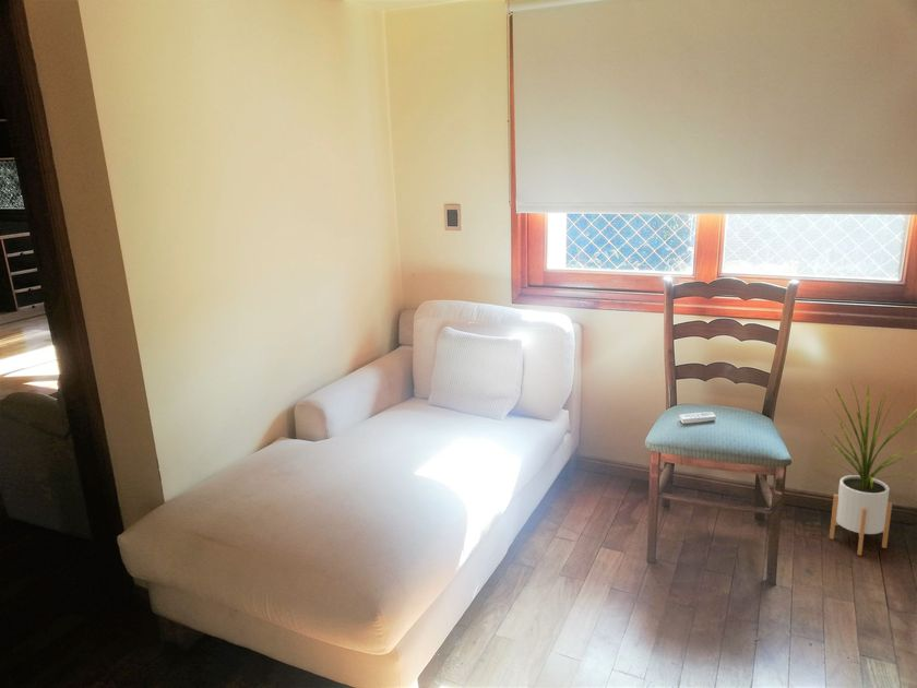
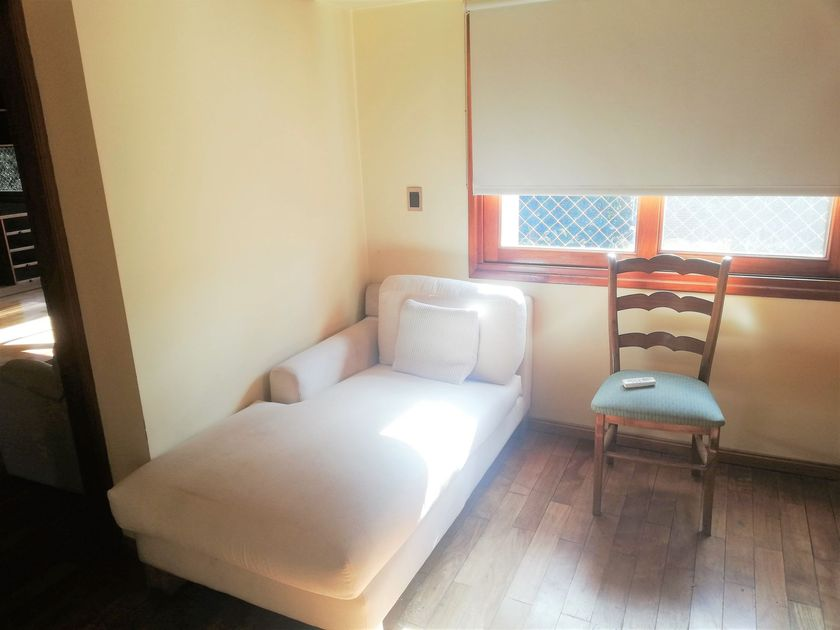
- house plant [820,379,917,557]
